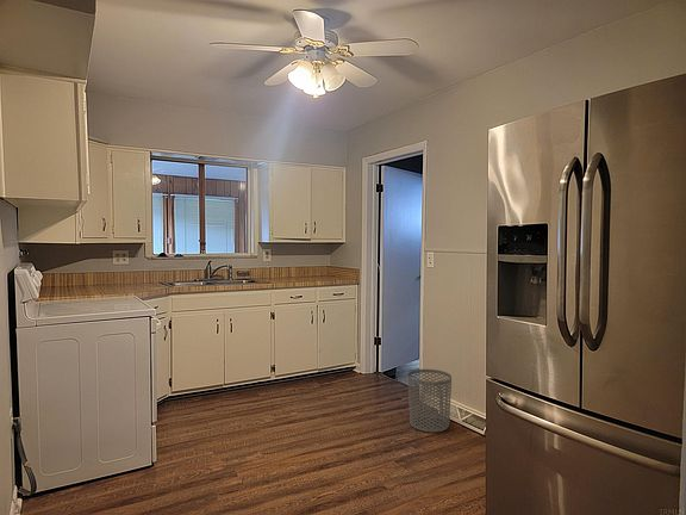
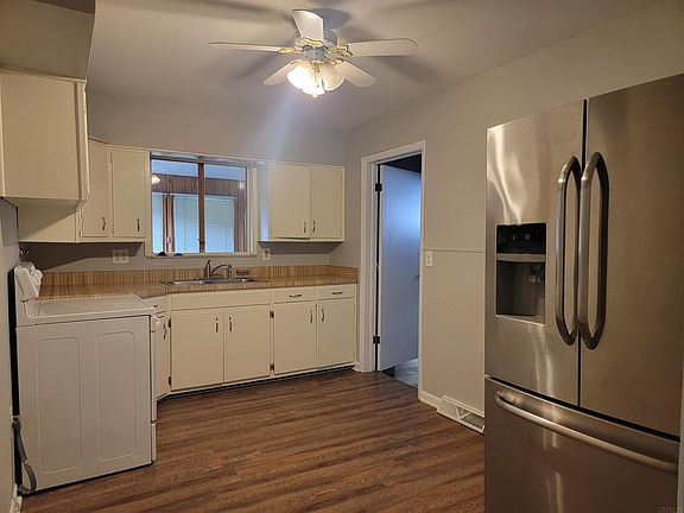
- waste bin [406,368,453,434]
